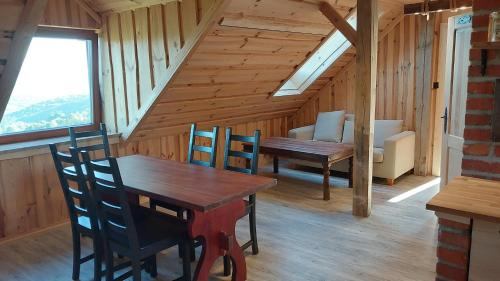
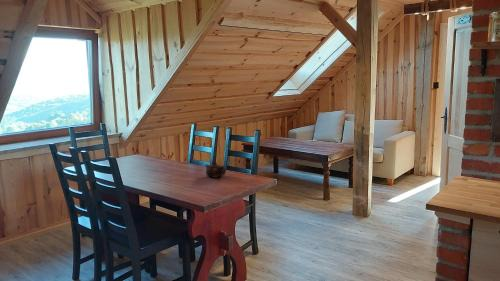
+ teapot [204,160,227,179]
